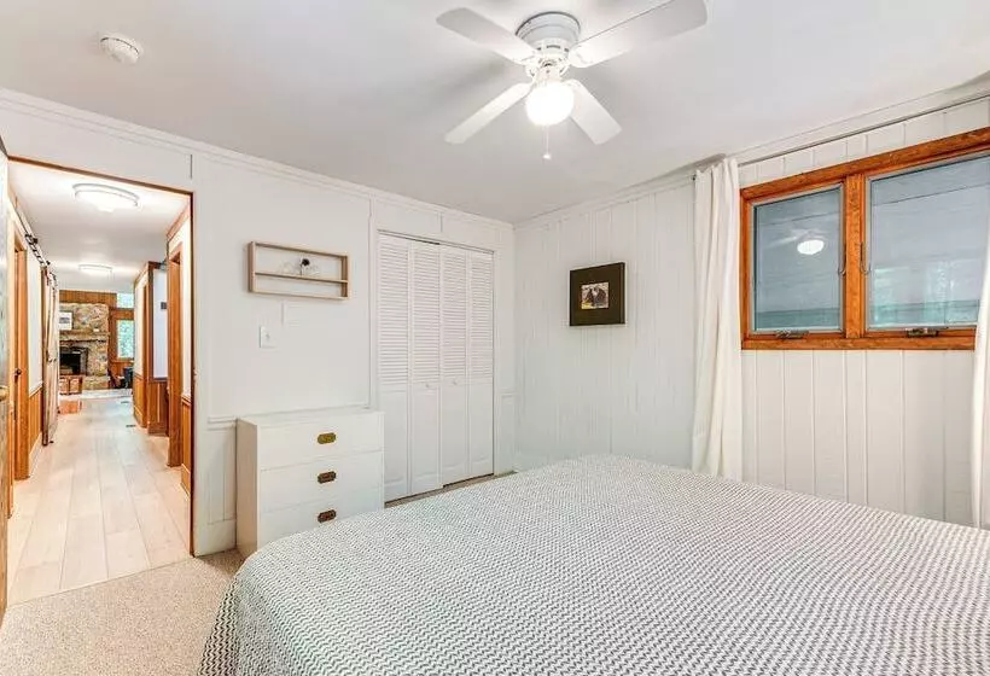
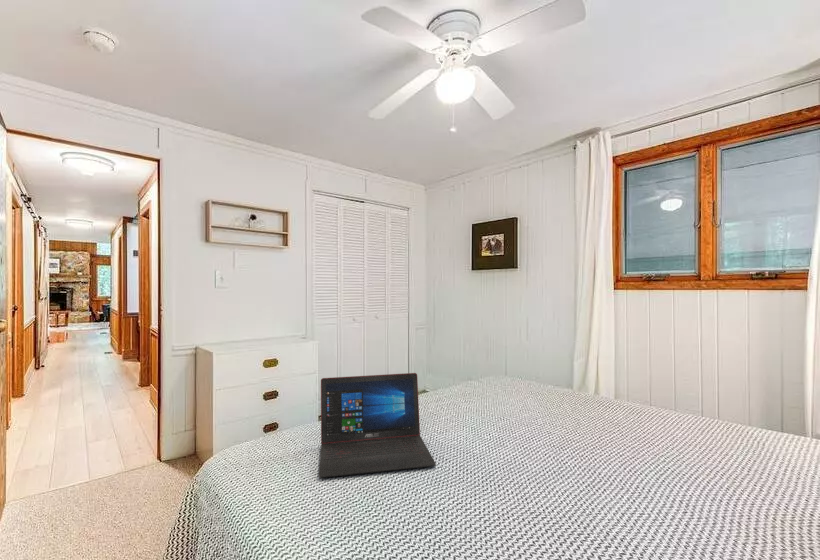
+ laptop [318,372,437,479]
